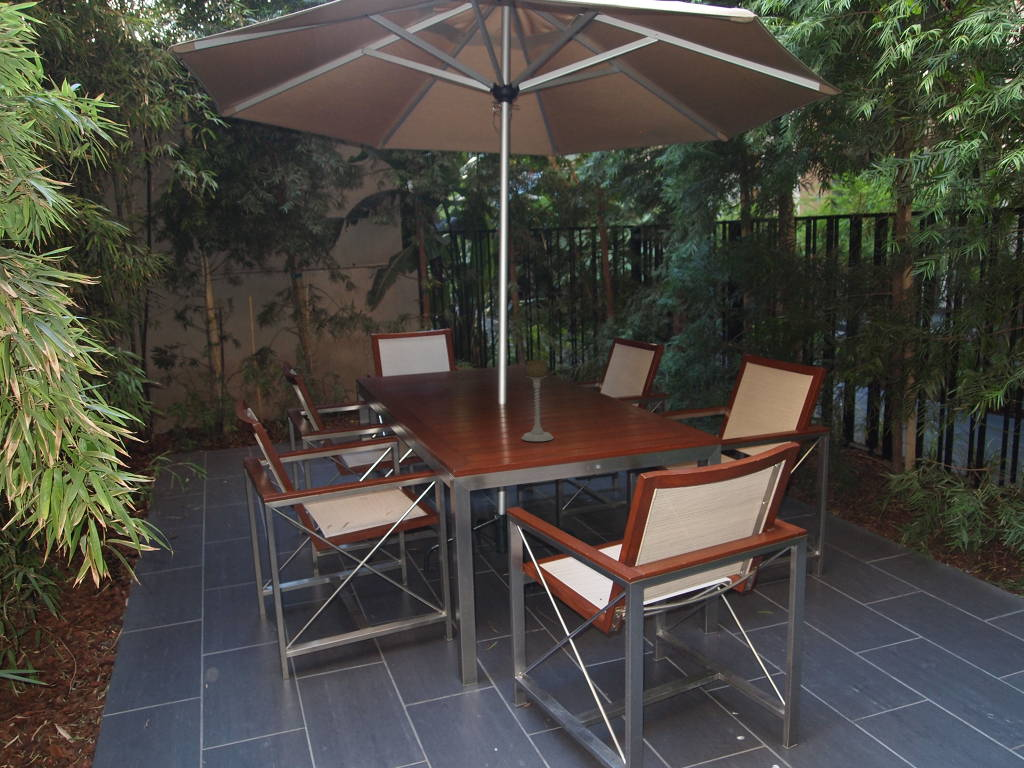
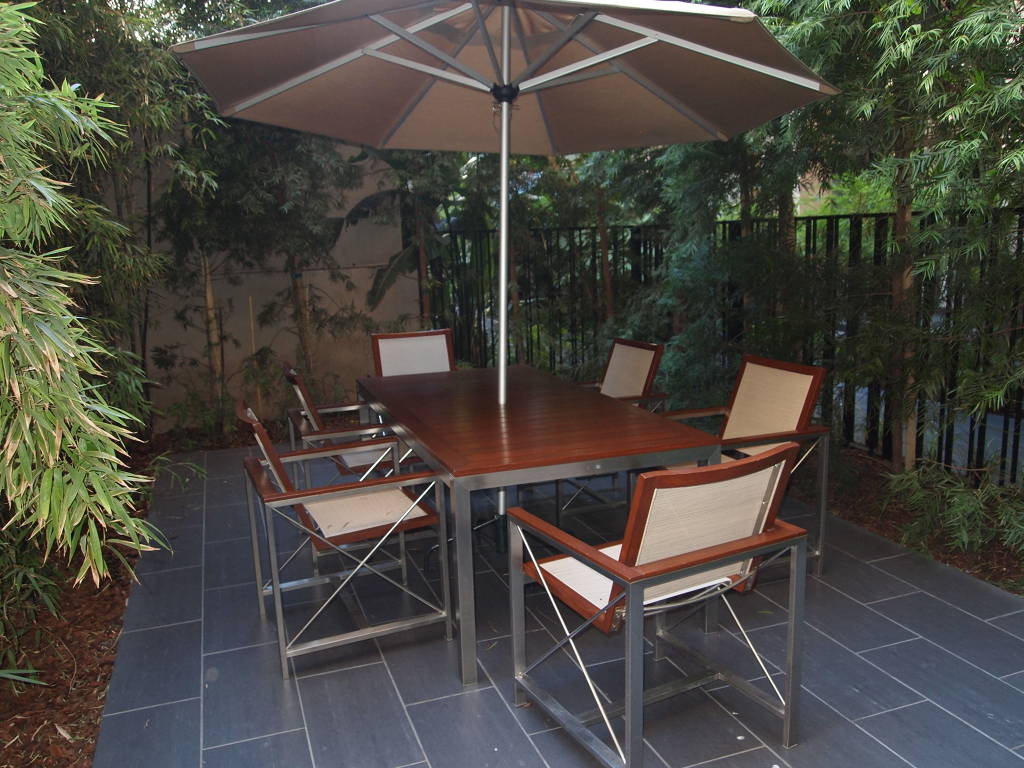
- candle holder [521,359,554,442]
